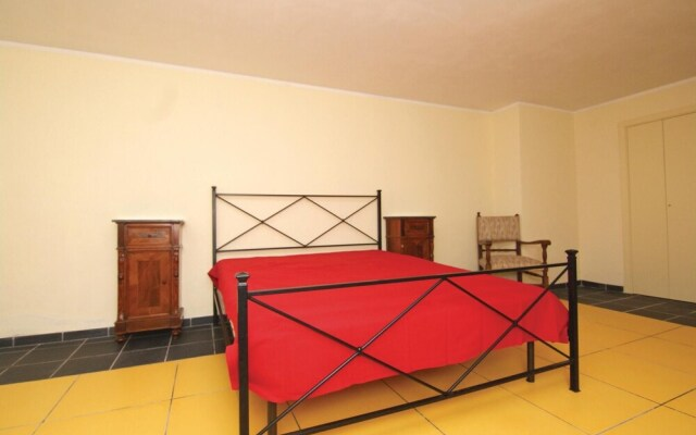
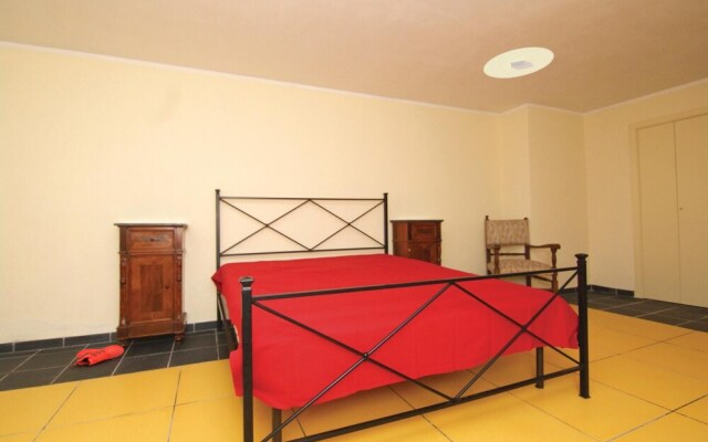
+ shoe [73,345,125,367]
+ ceiling light [482,46,555,80]
